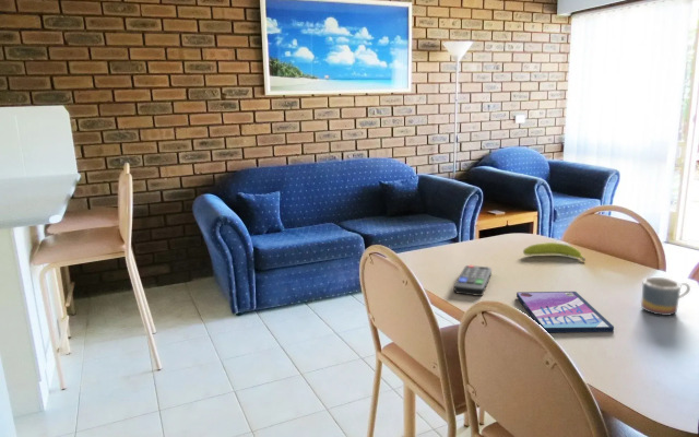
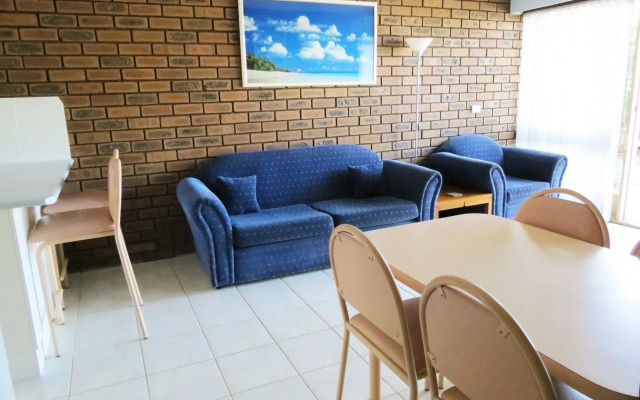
- video game case [516,291,615,333]
- fruit [522,241,587,263]
- remote control [453,264,493,297]
- mug [640,276,691,317]
